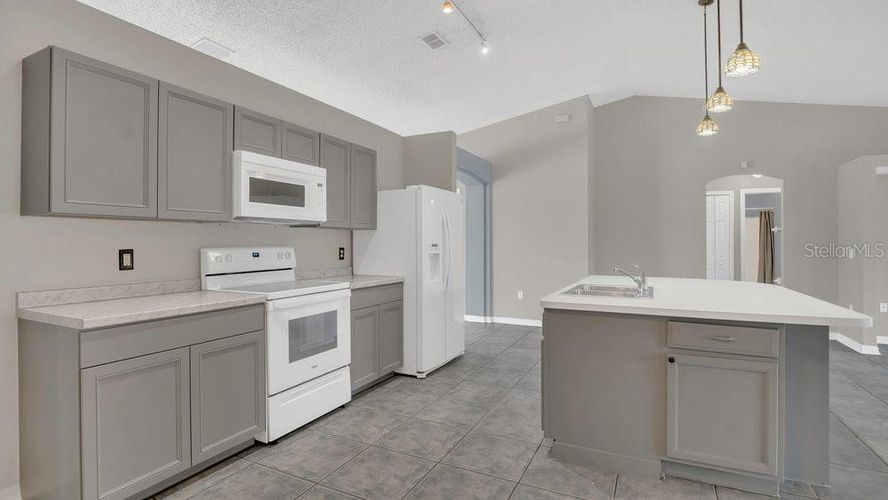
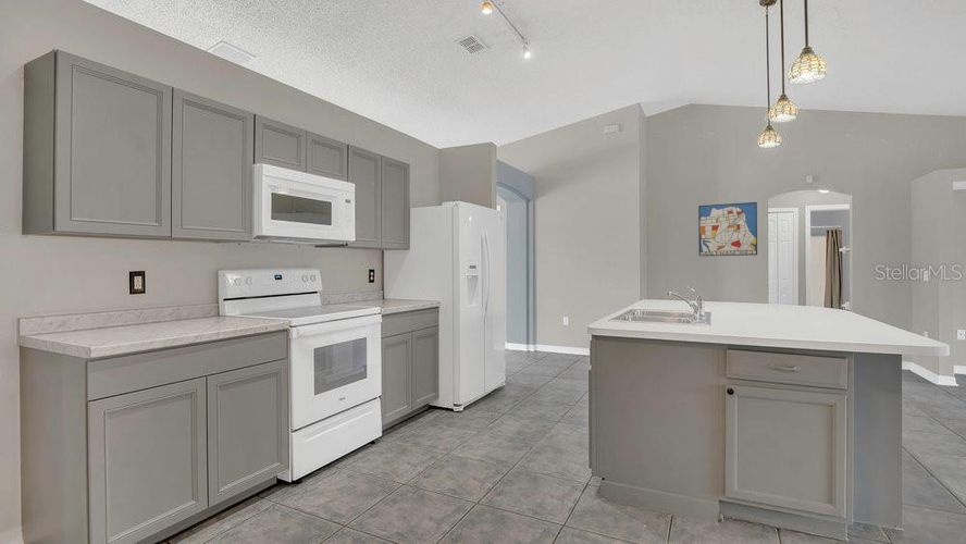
+ wall art [697,201,758,257]
